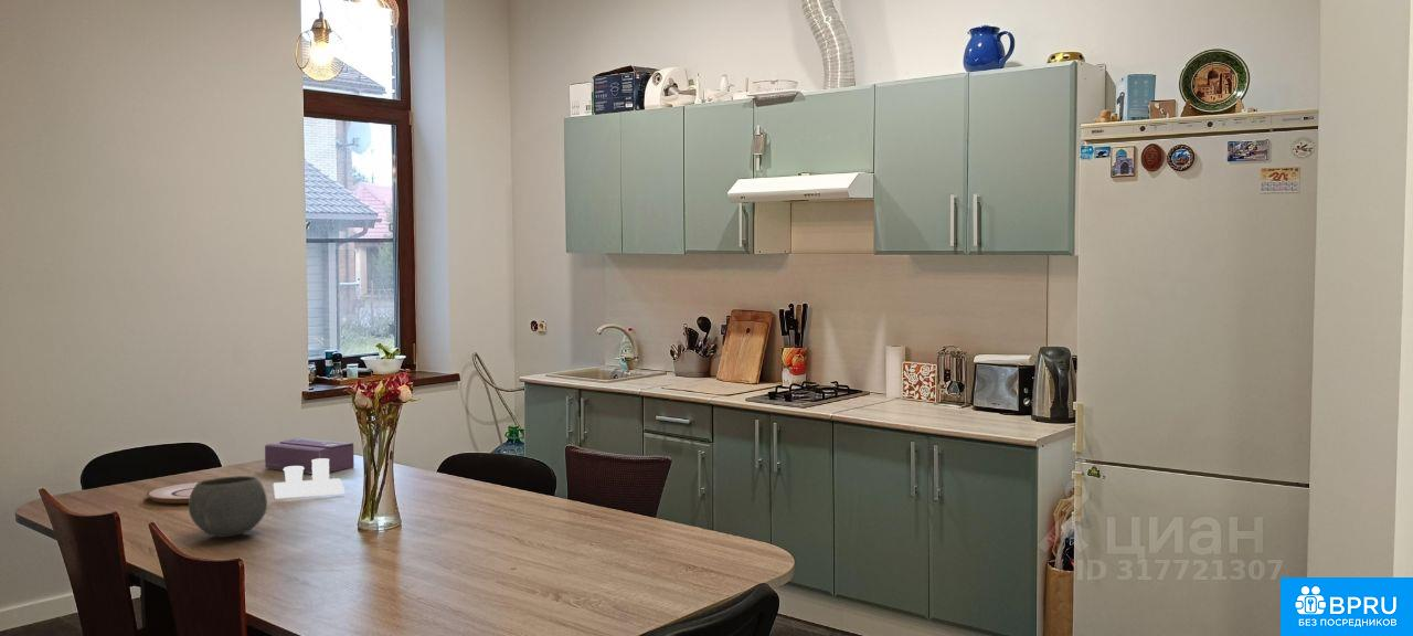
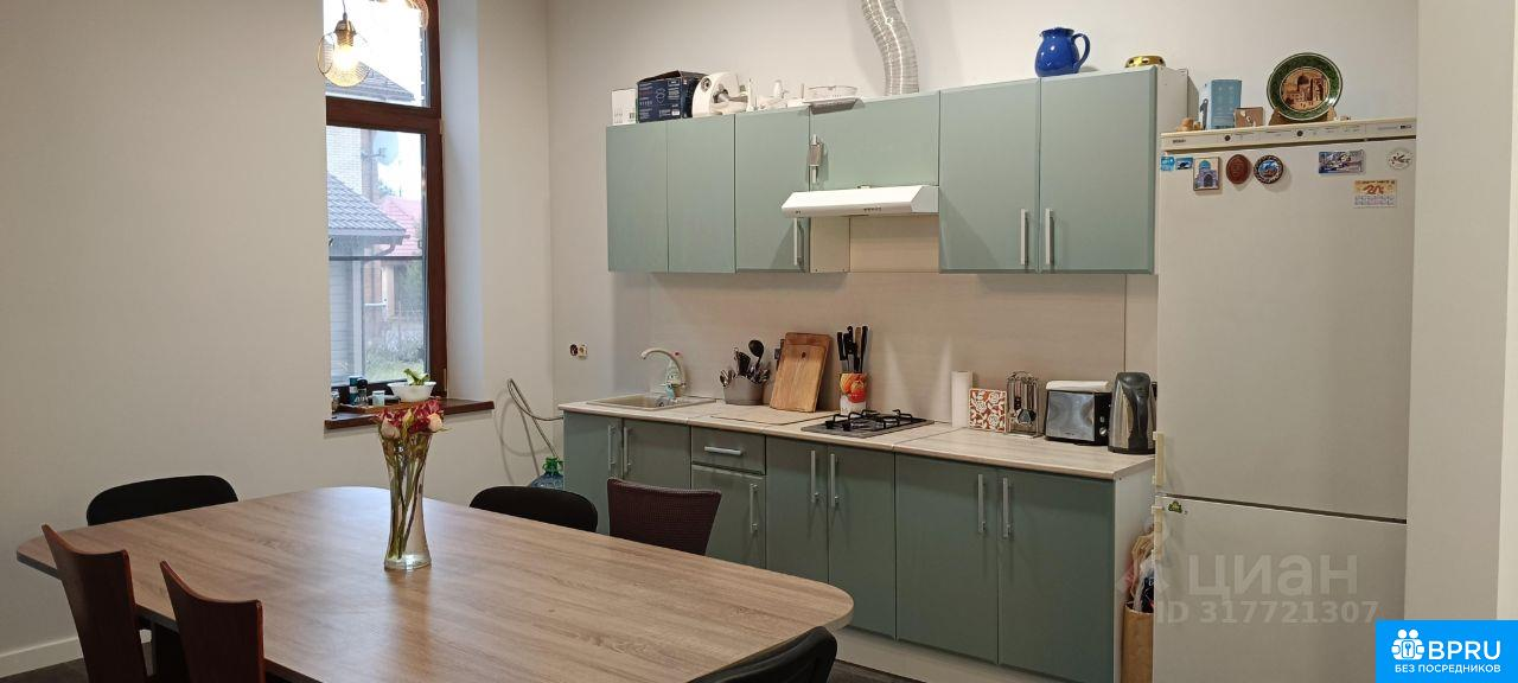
- tissue box [264,437,355,475]
- bowl [188,475,268,538]
- salt and pepper shaker set [273,458,346,500]
- plate [145,480,200,505]
